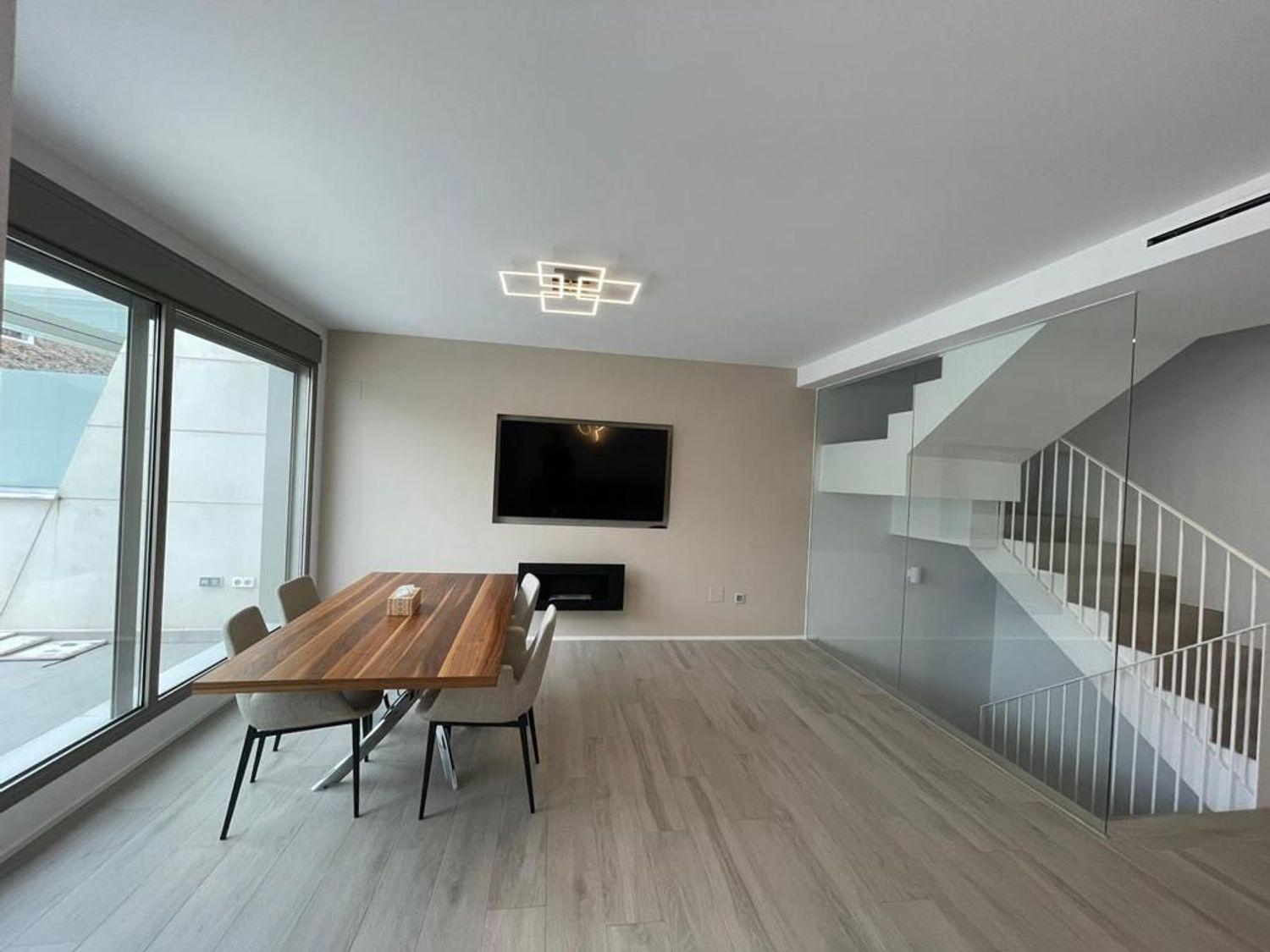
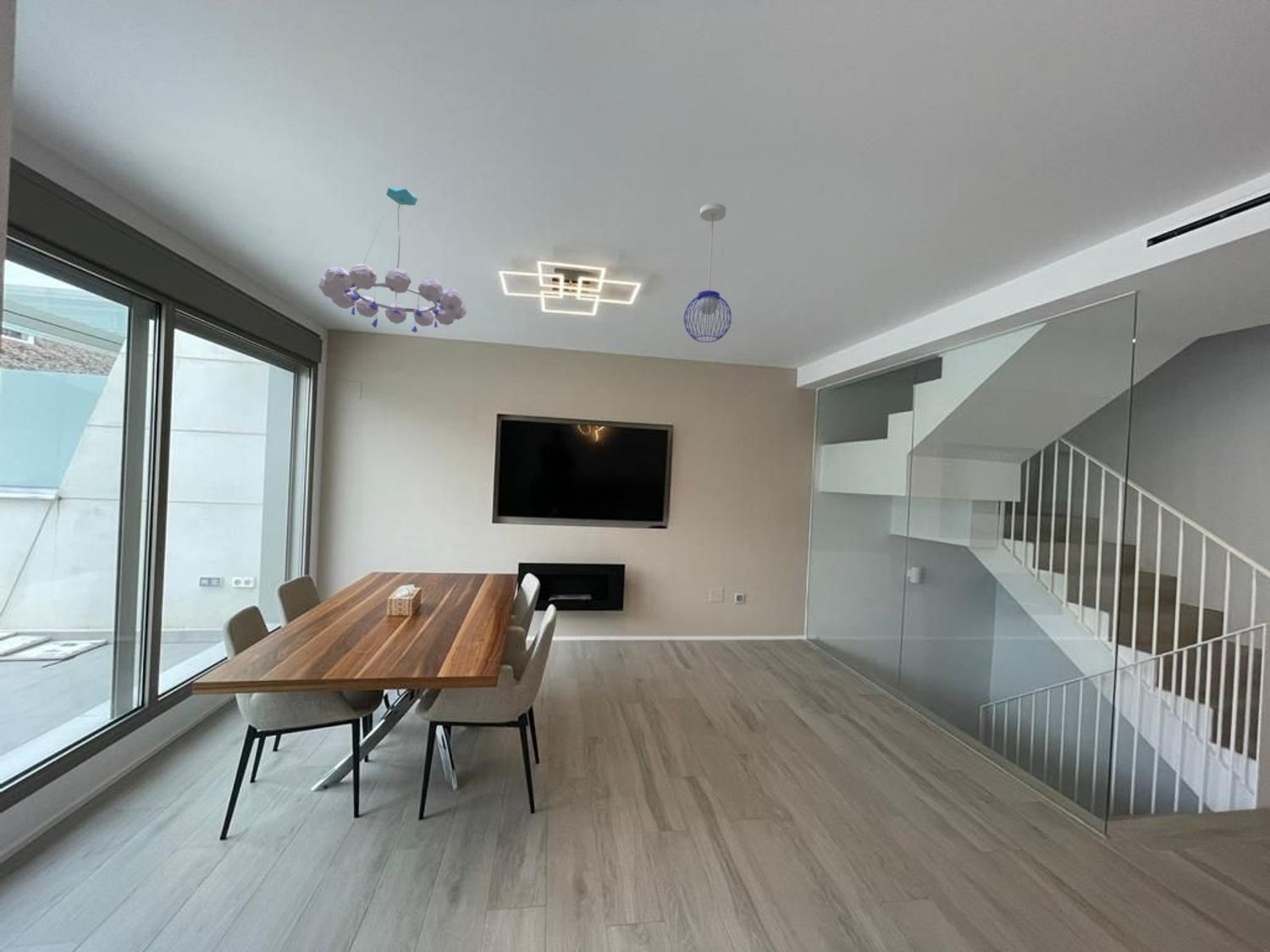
+ chandelier [317,187,467,333]
+ pendant light [683,202,732,344]
